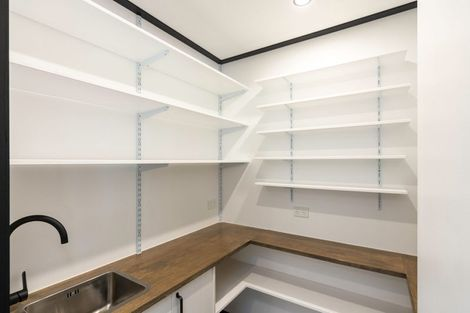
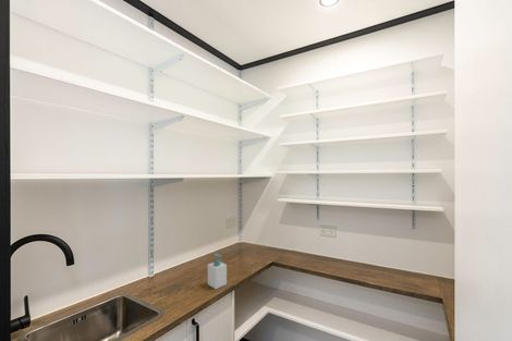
+ soap bottle [207,253,228,290]
